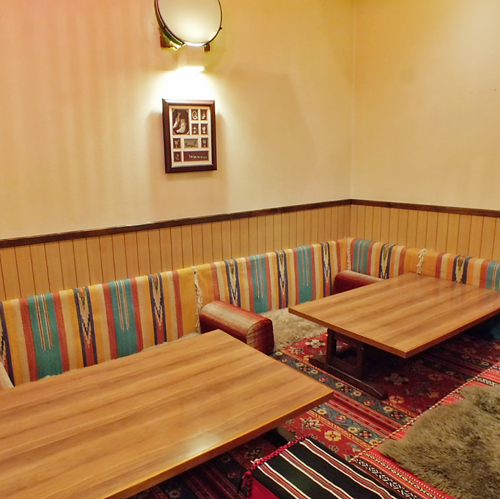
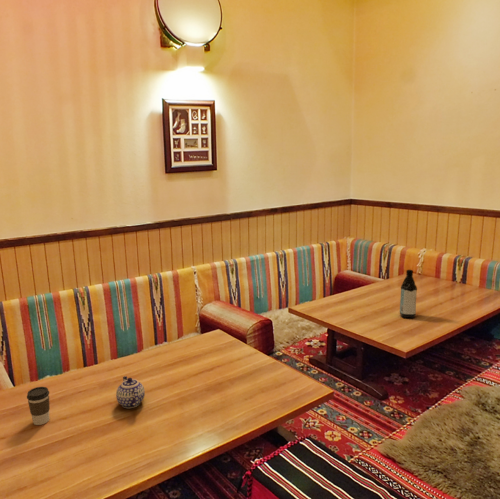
+ teapot [115,375,146,409]
+ coffee cup [26,386,51,426]
+ water bottle [399,269,418,319]
